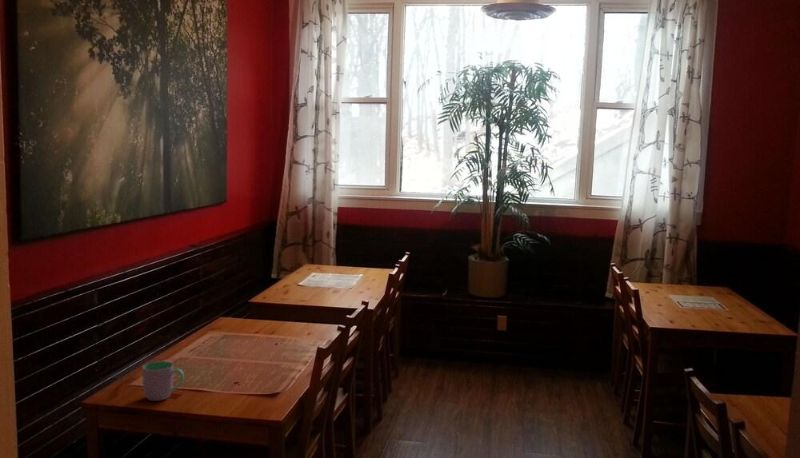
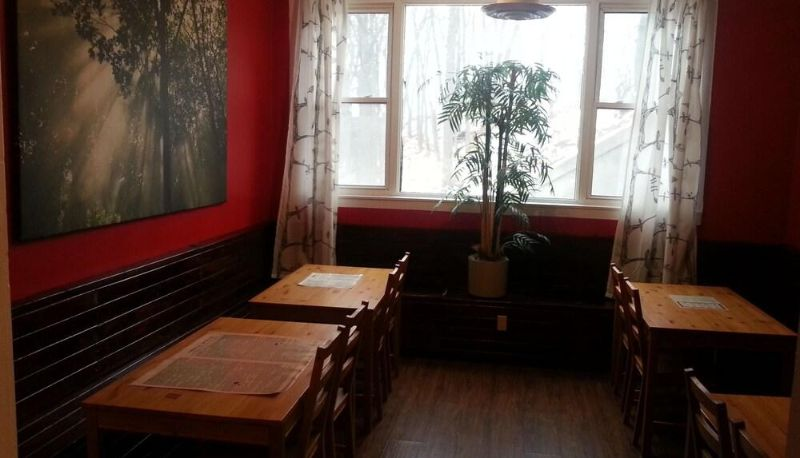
- cup [141,360,185,402]
